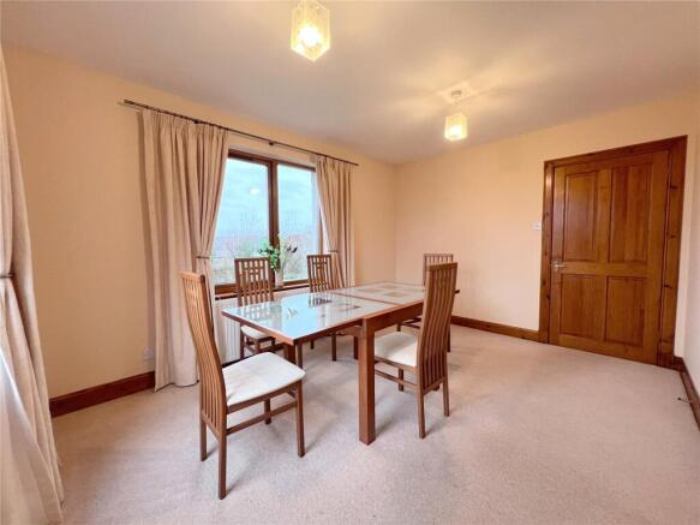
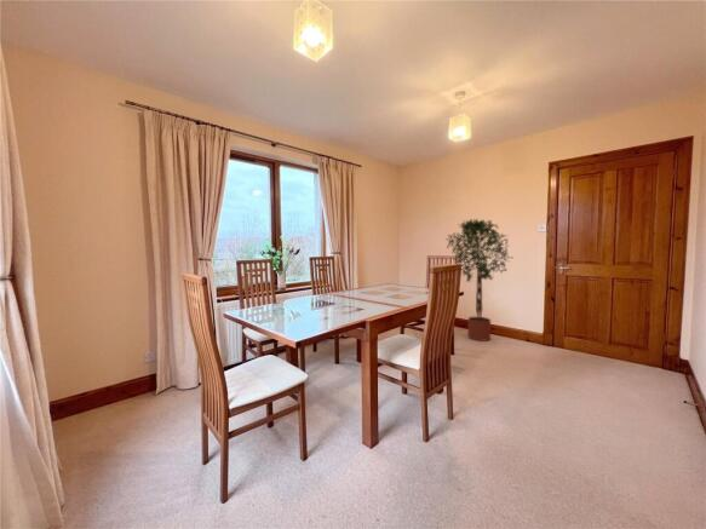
+ potted tree [446,218,513,343]
